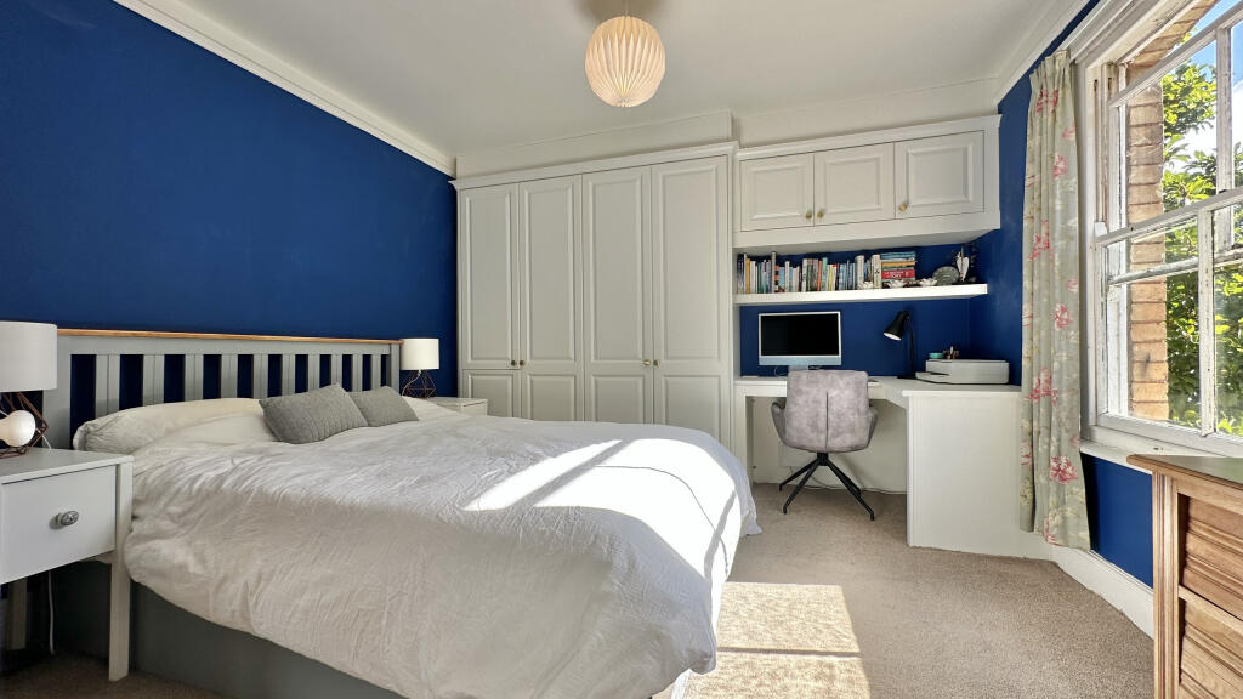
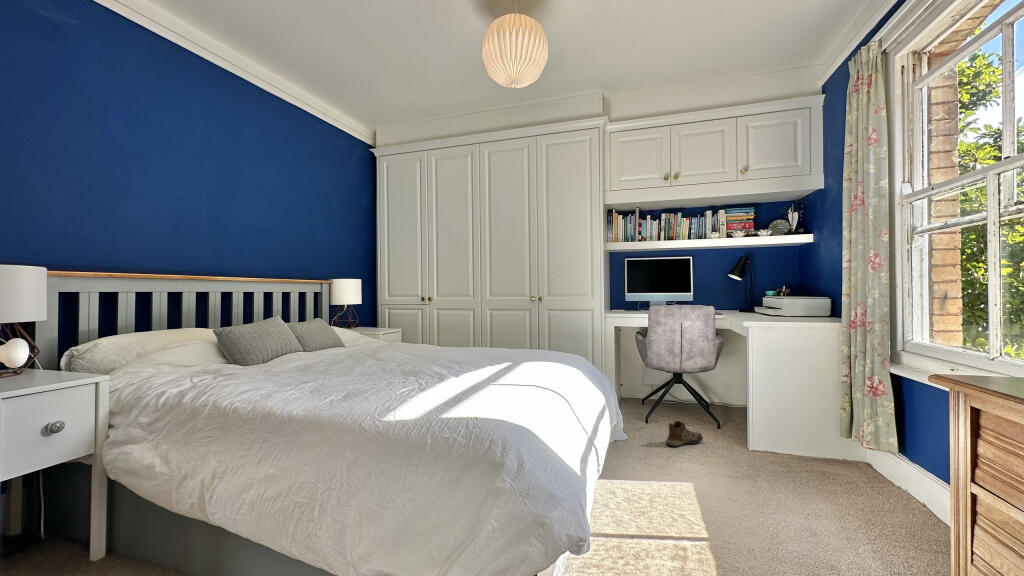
+ shoe [665,420,704,448]
